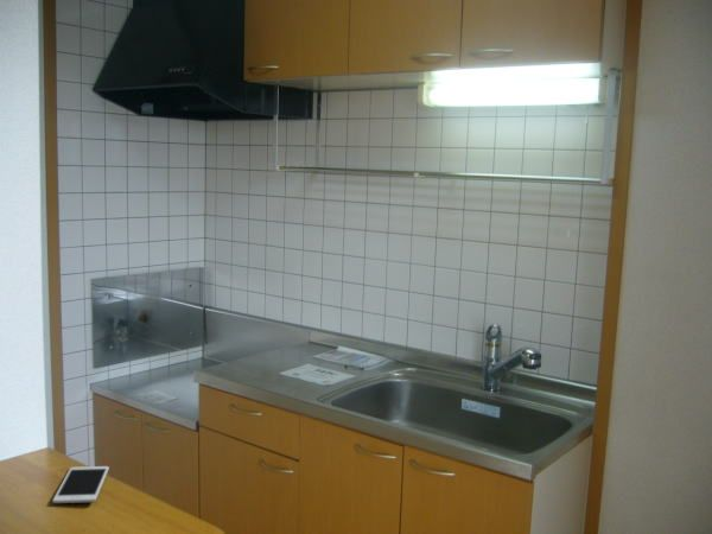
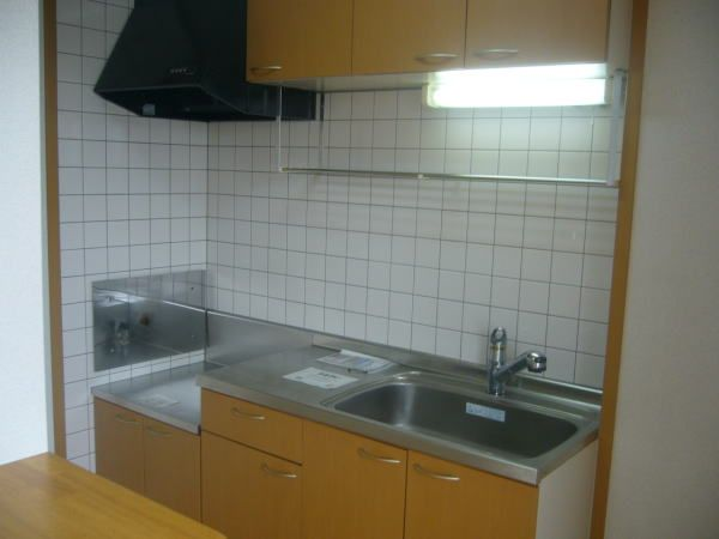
- cell phone [52,465,110,504]
